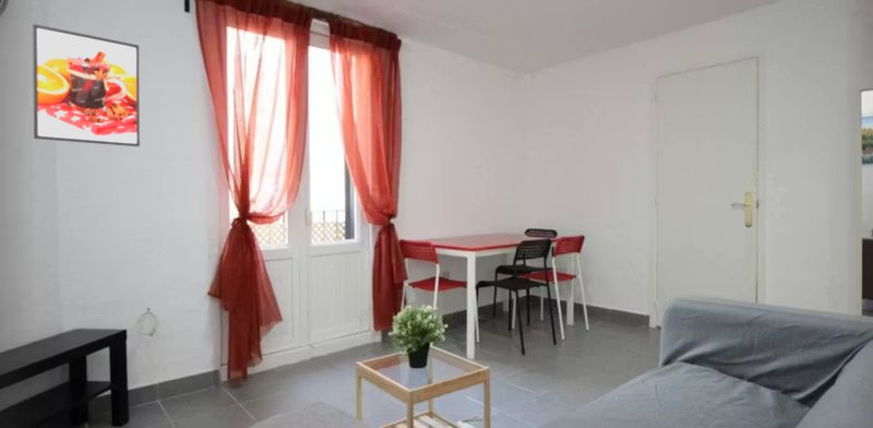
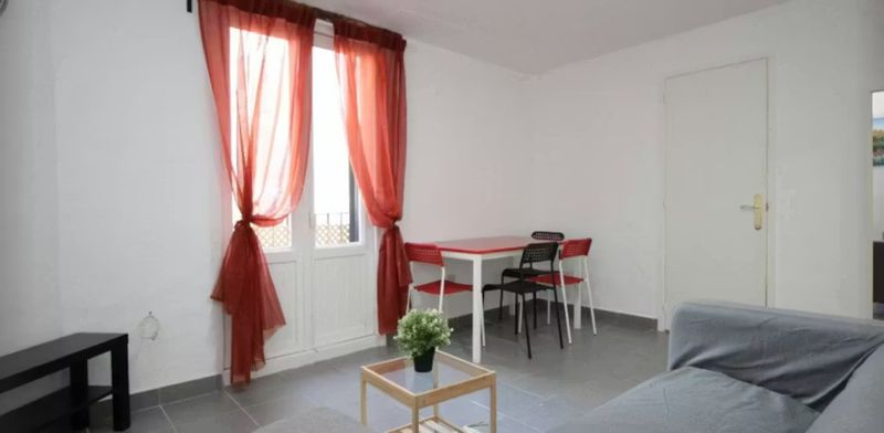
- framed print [32,23,141,147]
